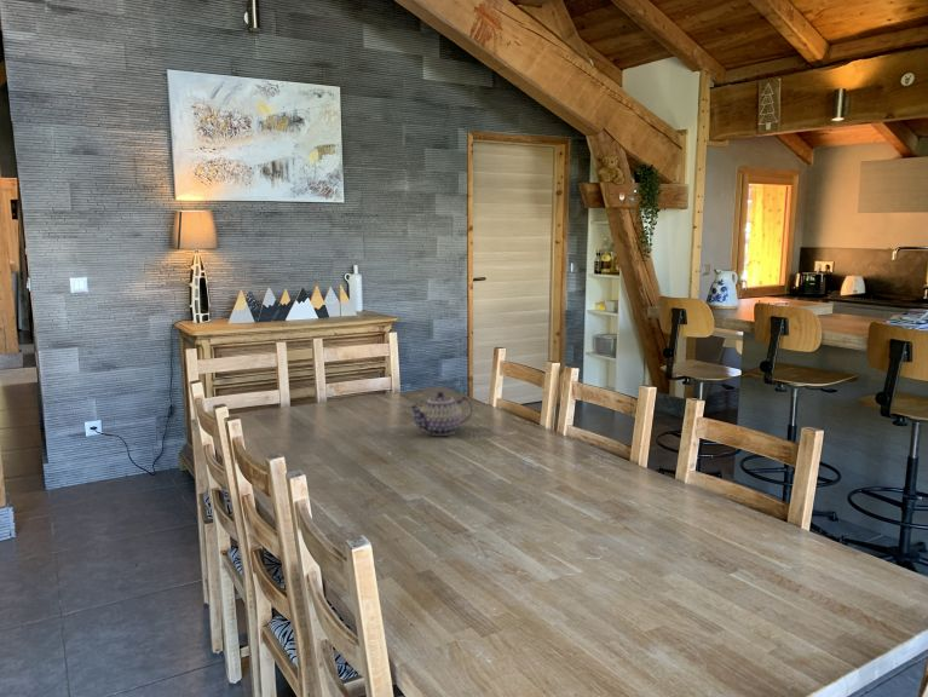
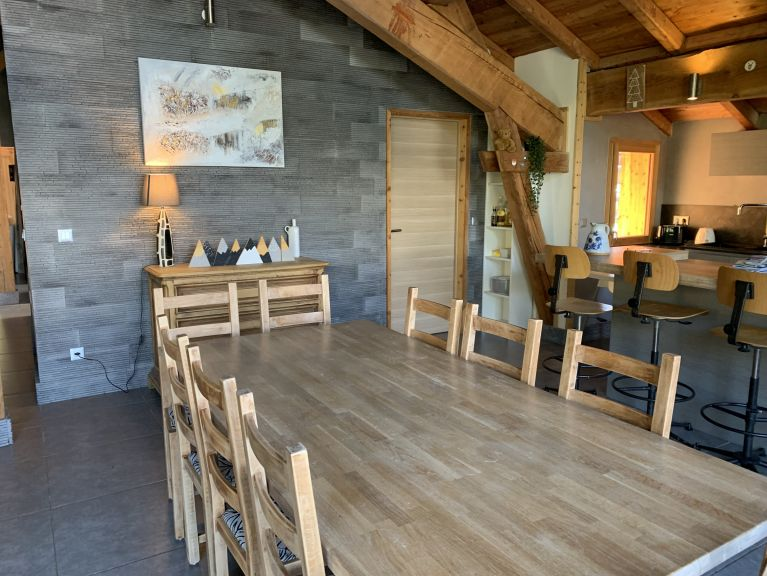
- teapot [408,391,473,437]
